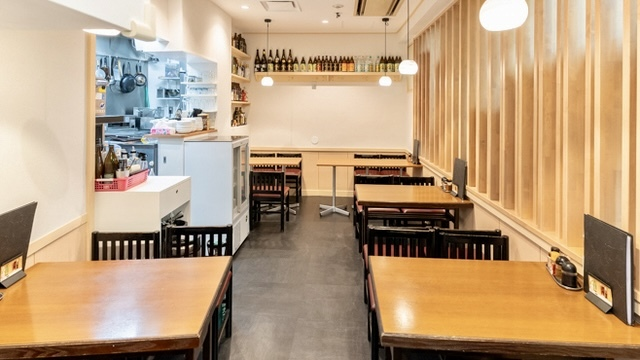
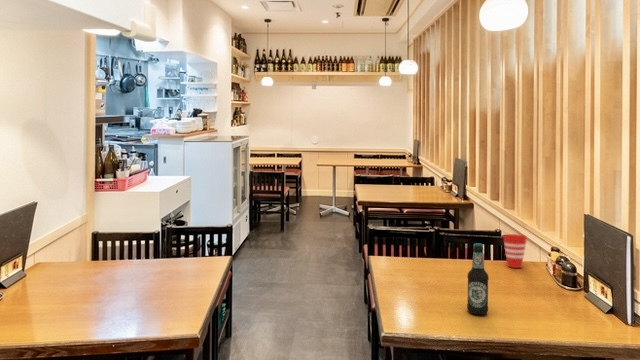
+ cup [502,233,528,269]
+ bottle [466,242,490,316]
